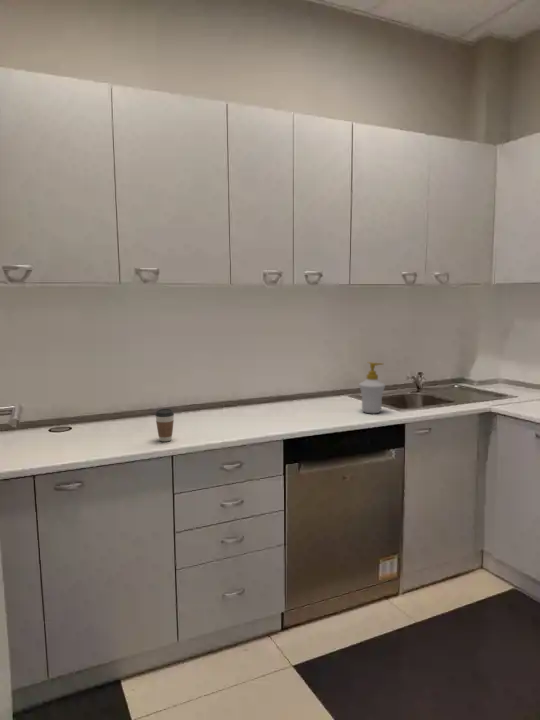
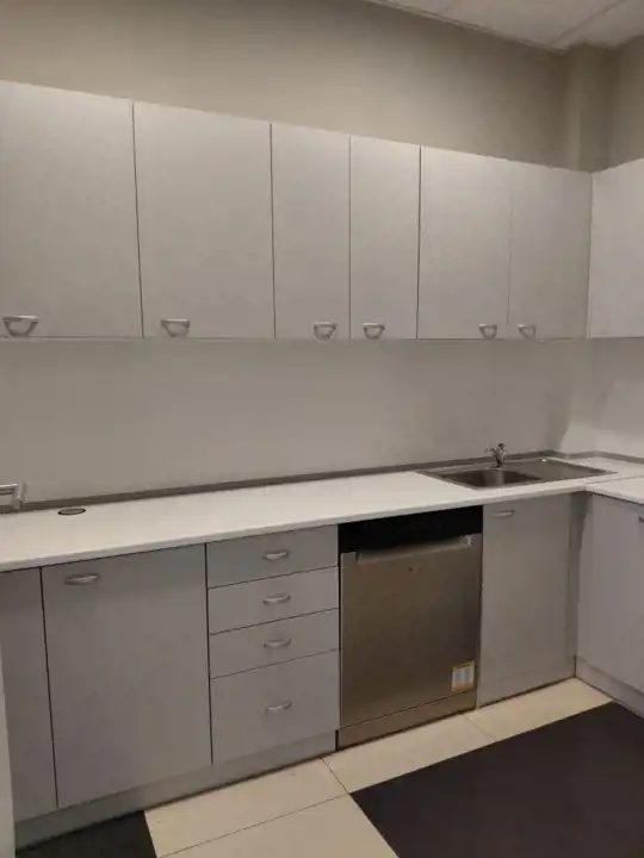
- soap bottle [358,361,386,414]
- coffee cup [154,408,175,442]
